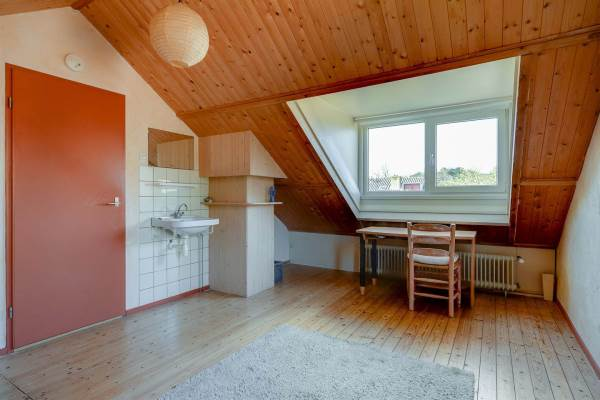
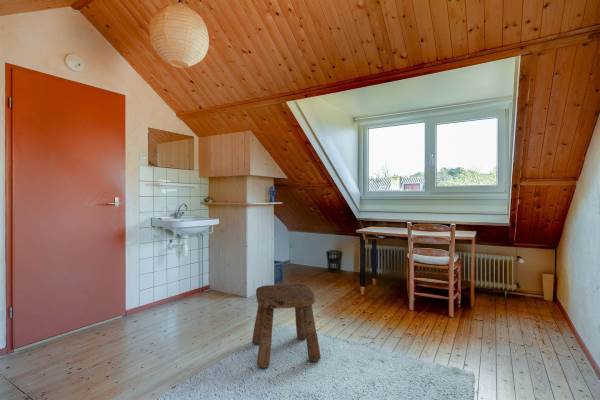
+ wastebasket [325,249,344,274]
+ stool [251,283,322,369]
